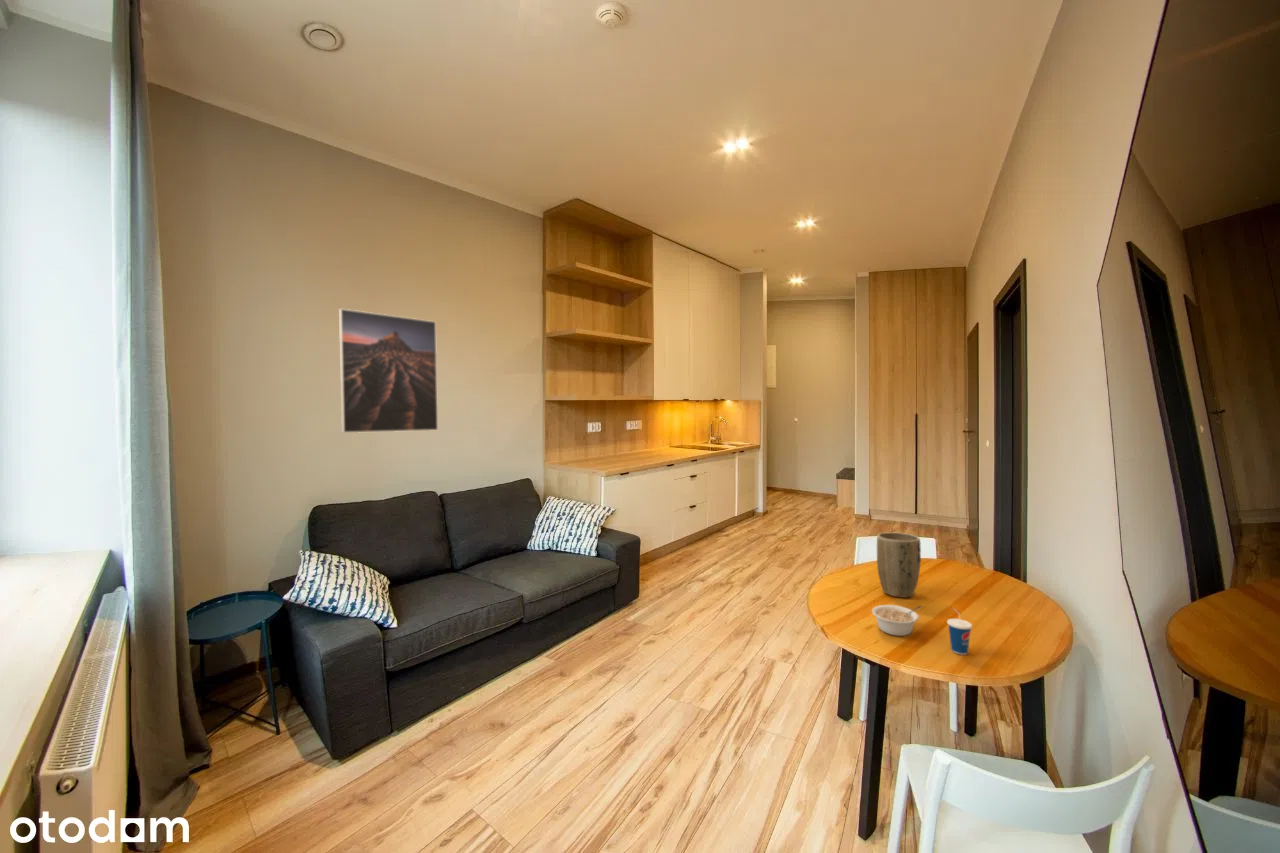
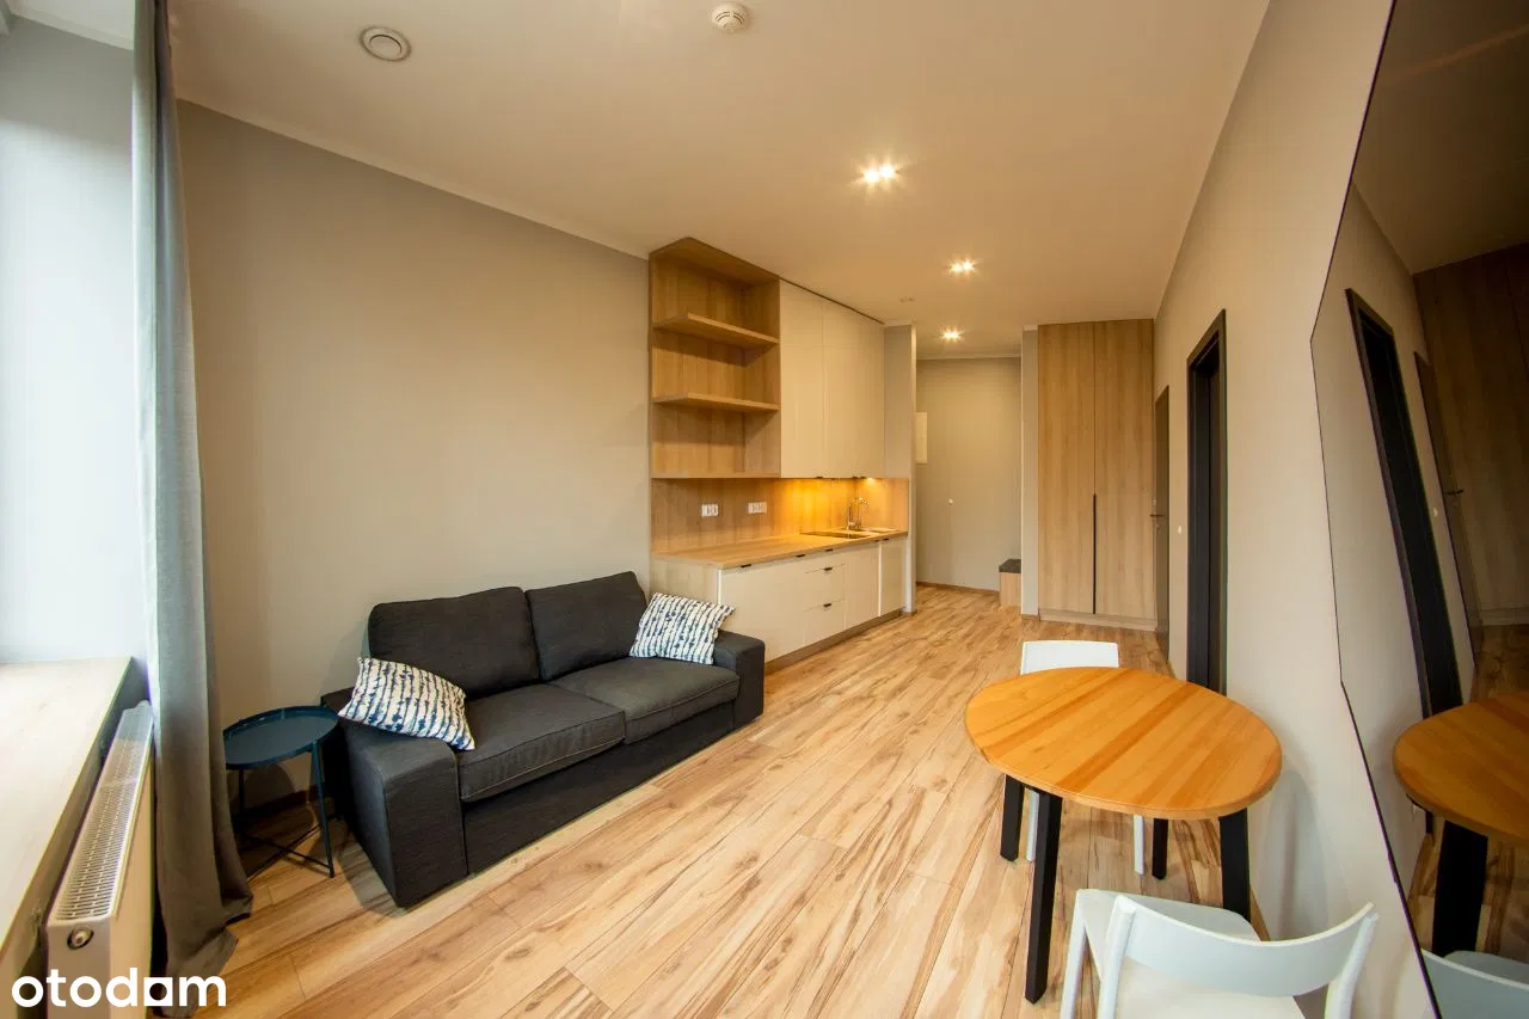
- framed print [338,308,439,434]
- cup [946,607,973,656]
- plant pot [876,531,922,599]
- legume [871,604,923,637]
